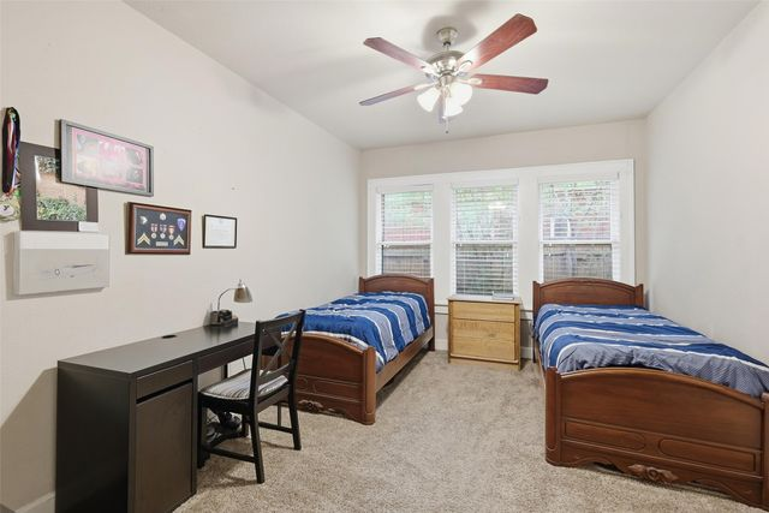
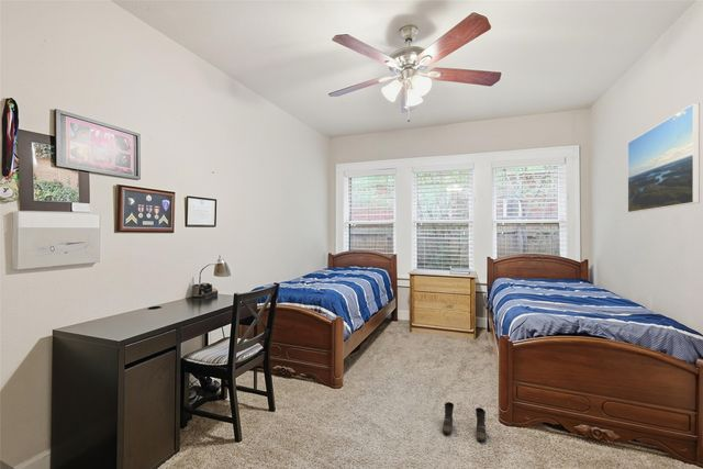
+ boots [442,401,488,443]
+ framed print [627,102,701,214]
